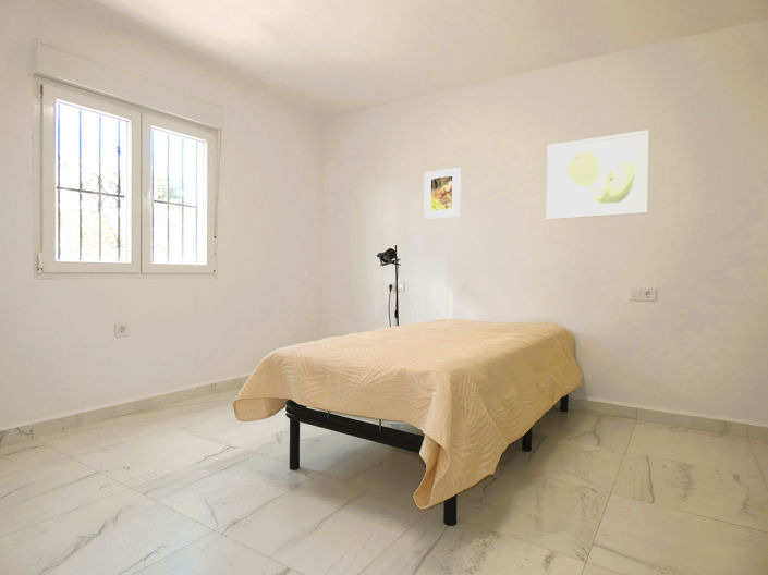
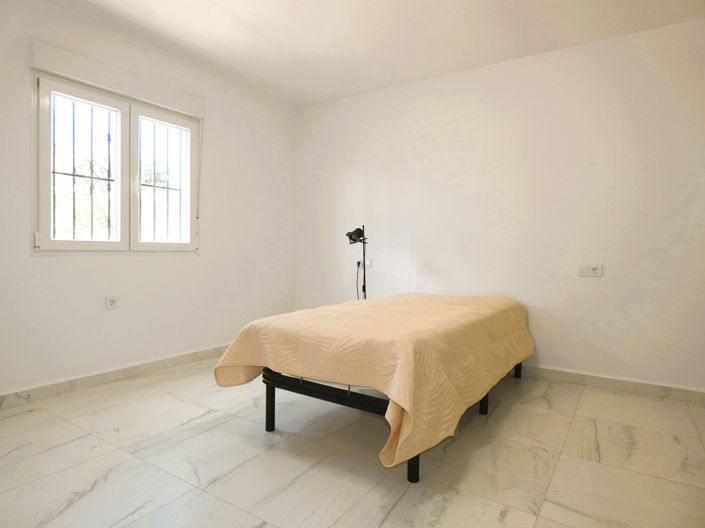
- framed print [423,167,461,220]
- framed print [546,129,650,221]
